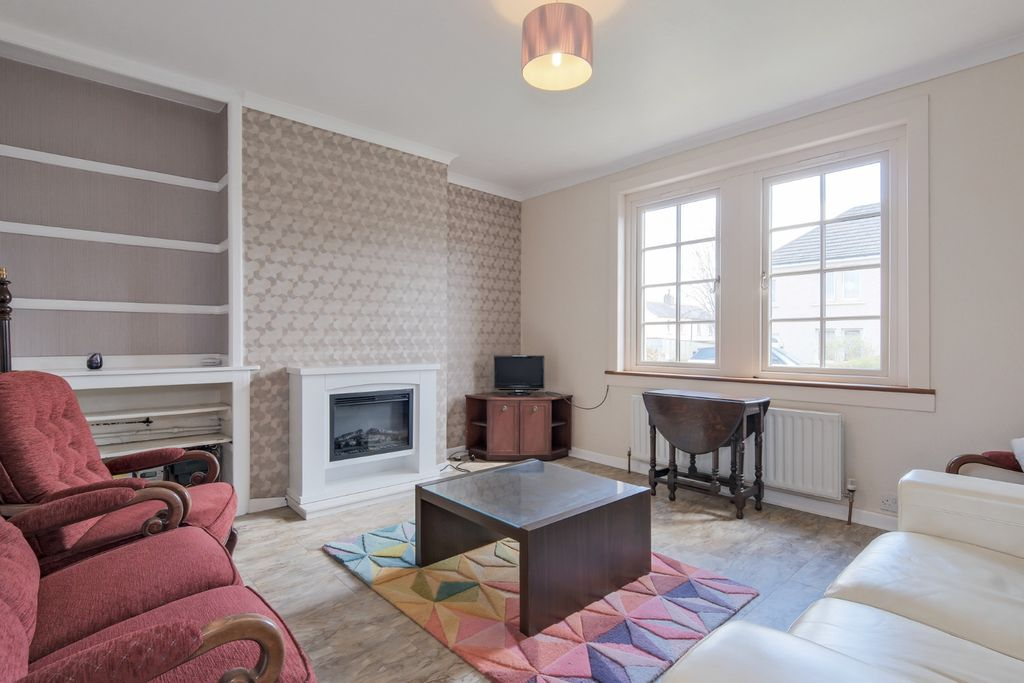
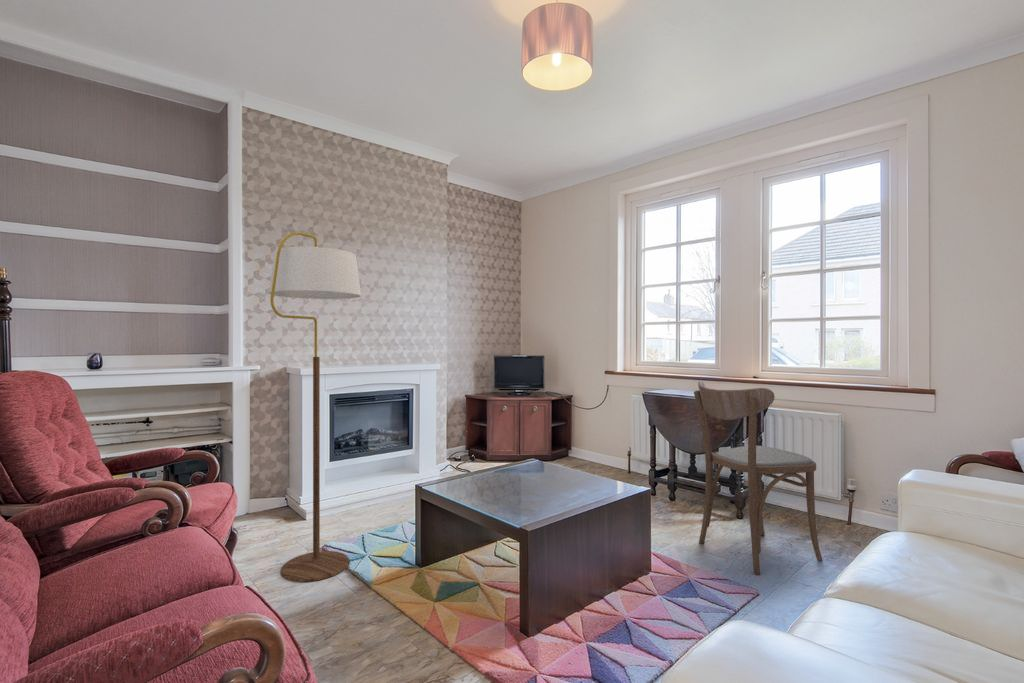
+ floor lamp [268,231,362,583]
+ dining chair [693,380,824,576]
